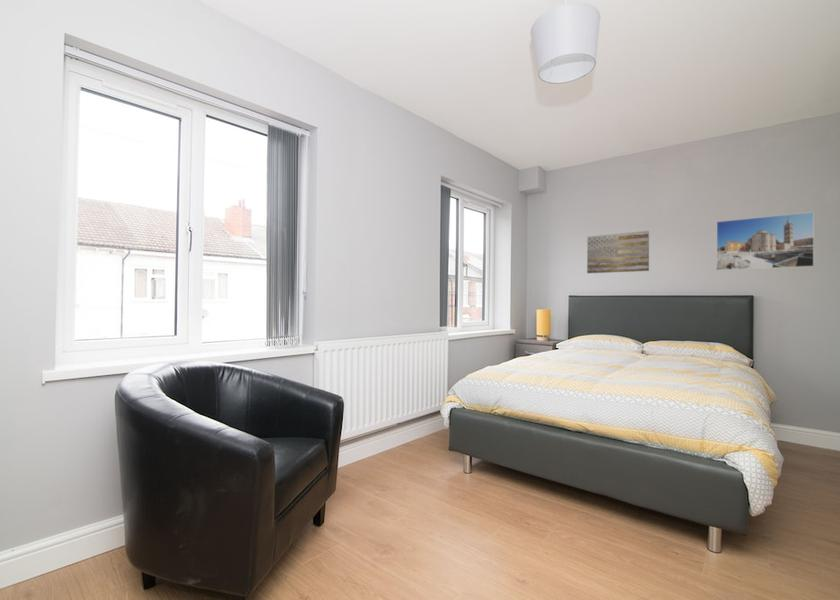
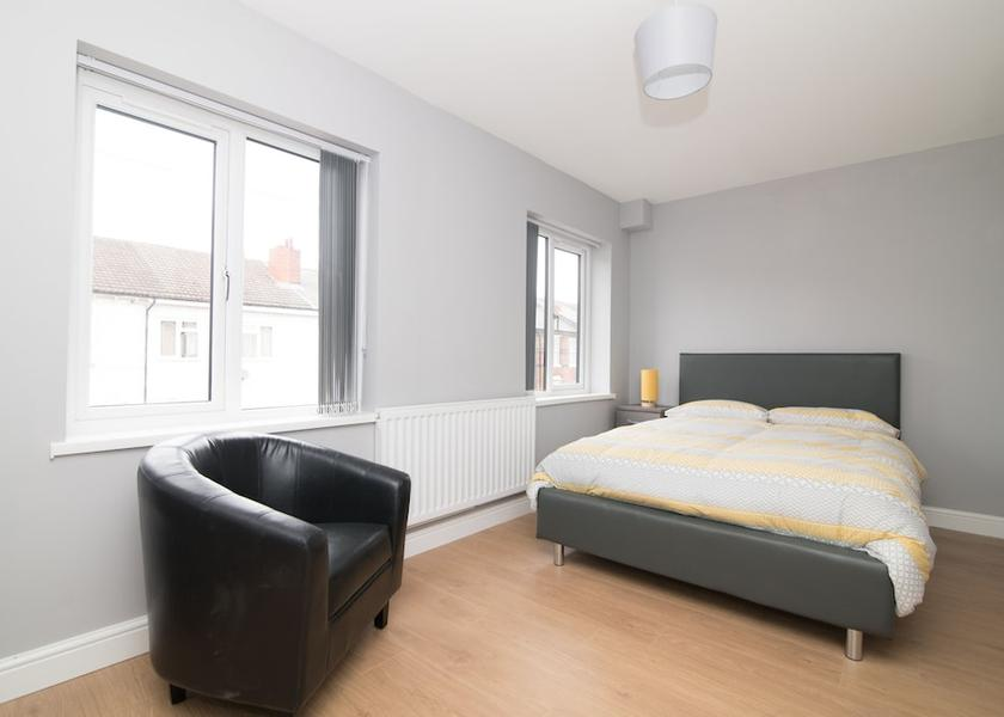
- wall art [586,230,650,274]
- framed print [715,211,815,271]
